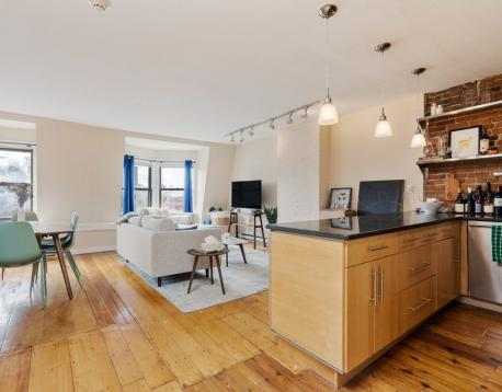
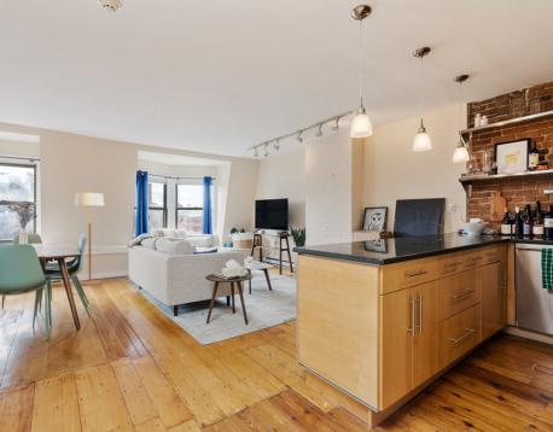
+ floor lamp [74,188,105,286]
